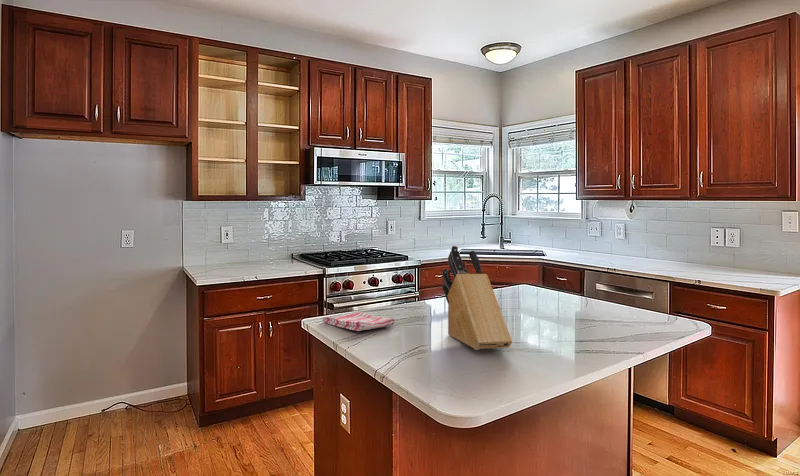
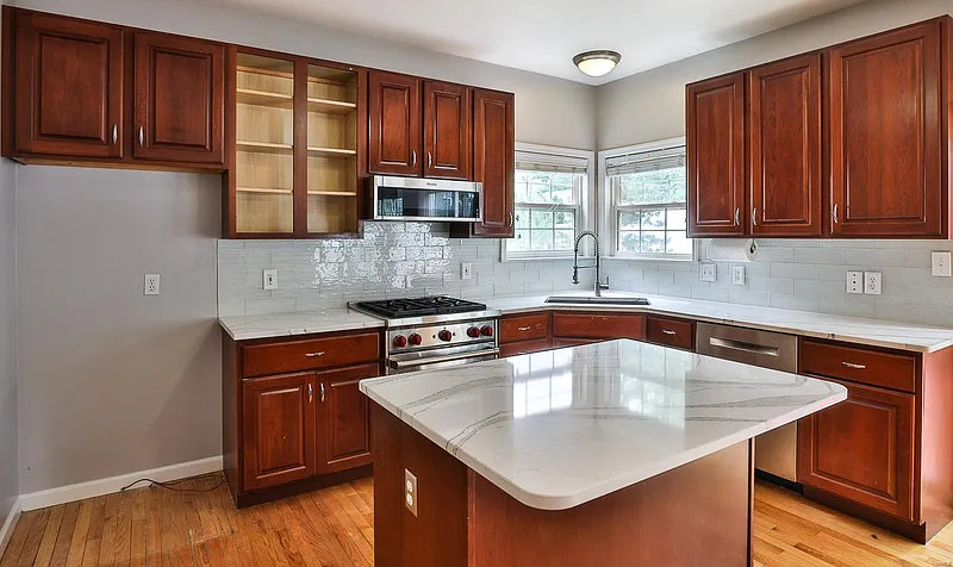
- knife block [441,245,513,351]
- dish towel [321,311,396,332]
